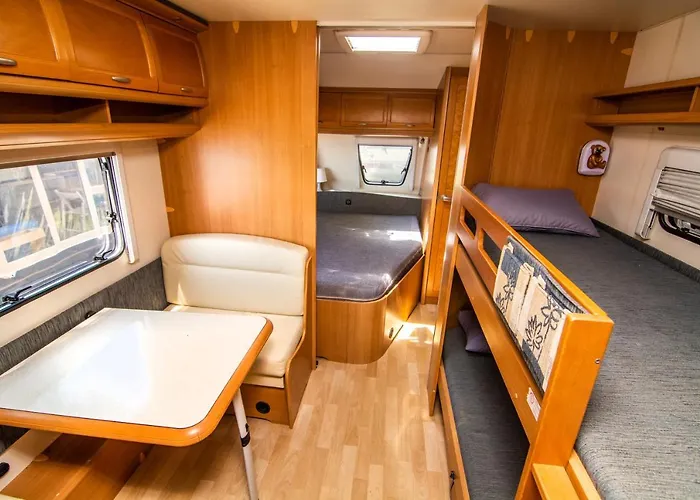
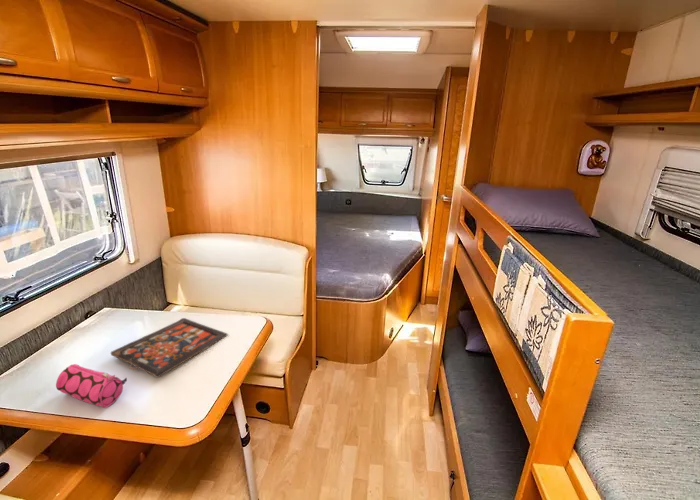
+ pencil case [55,363,128,408]
+ board game [110,317,228,378]
